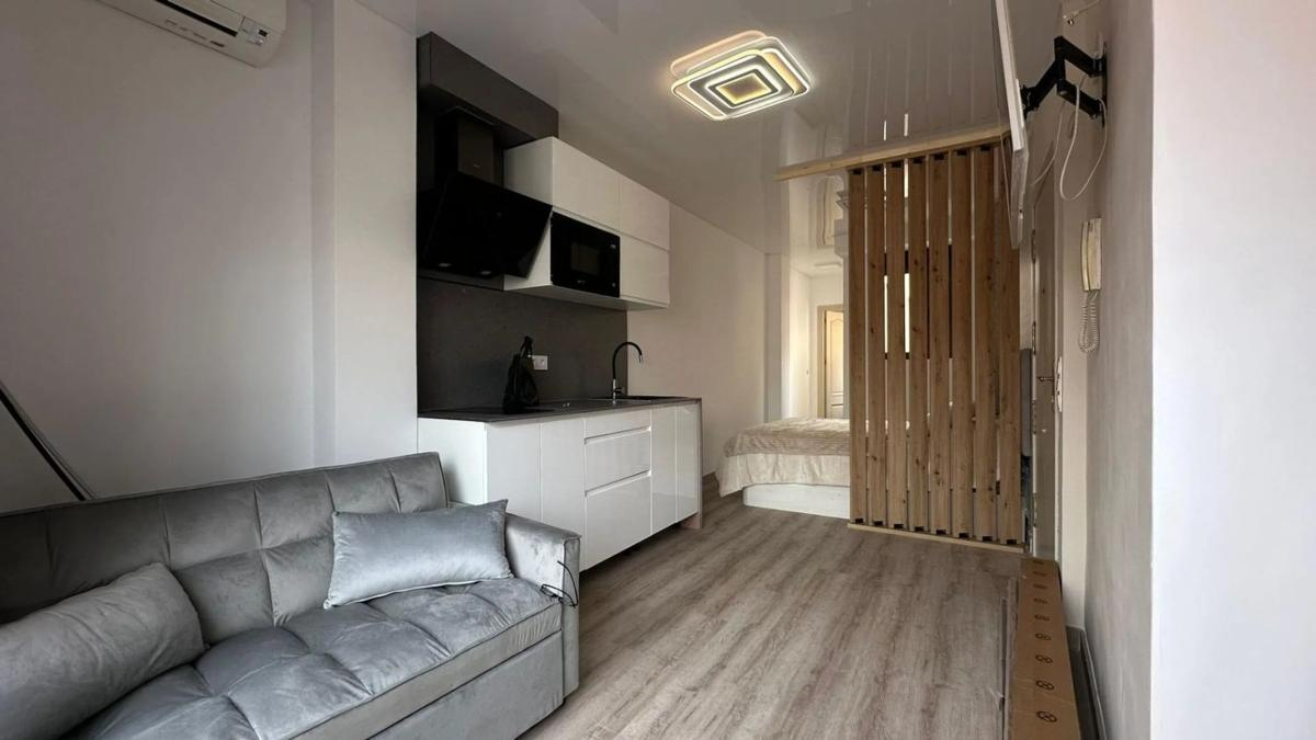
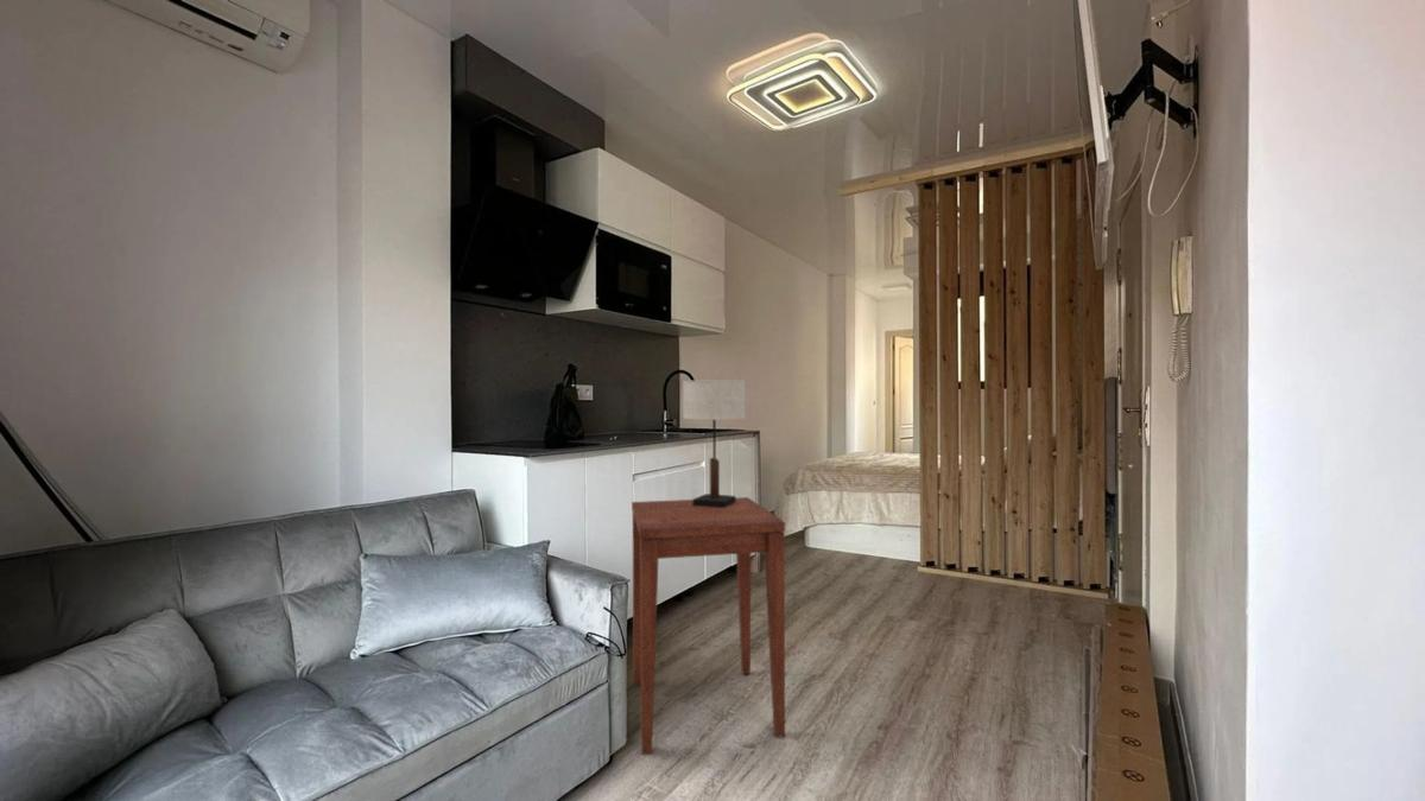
+ table lamp [682,379,747,508]
+ side table [631,496,786,756]
